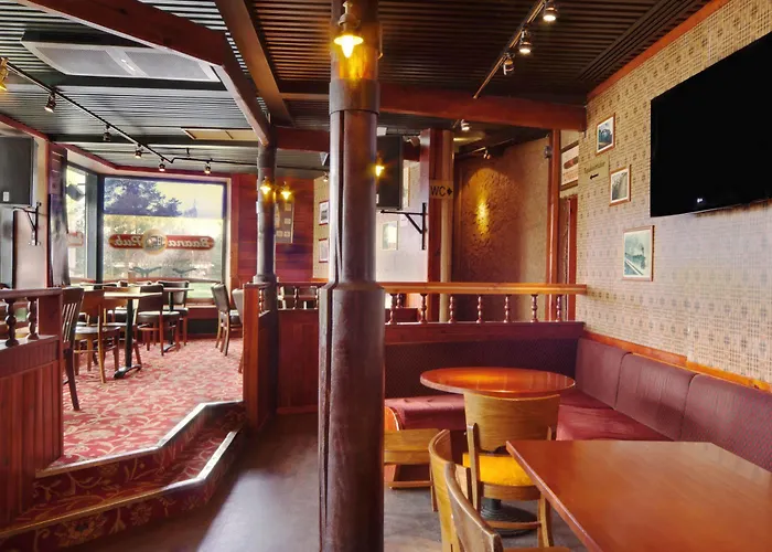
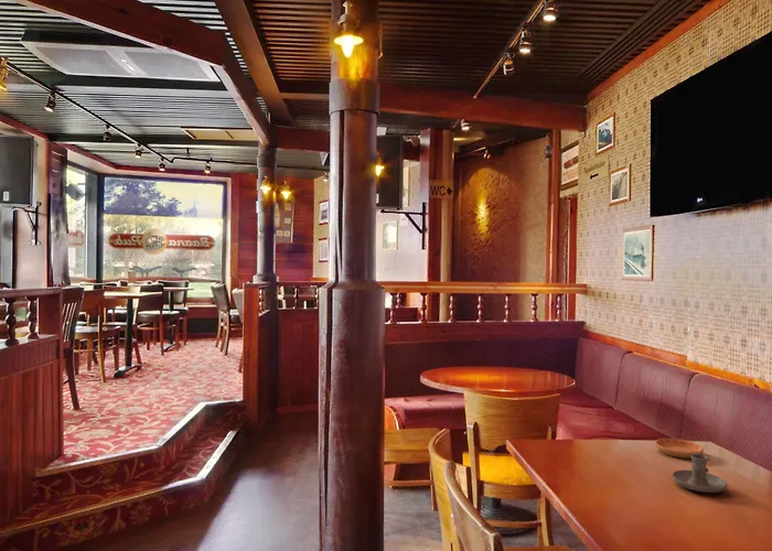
+ candle holder [672,454,728,494]
+ saucer [654,437,705,460]
